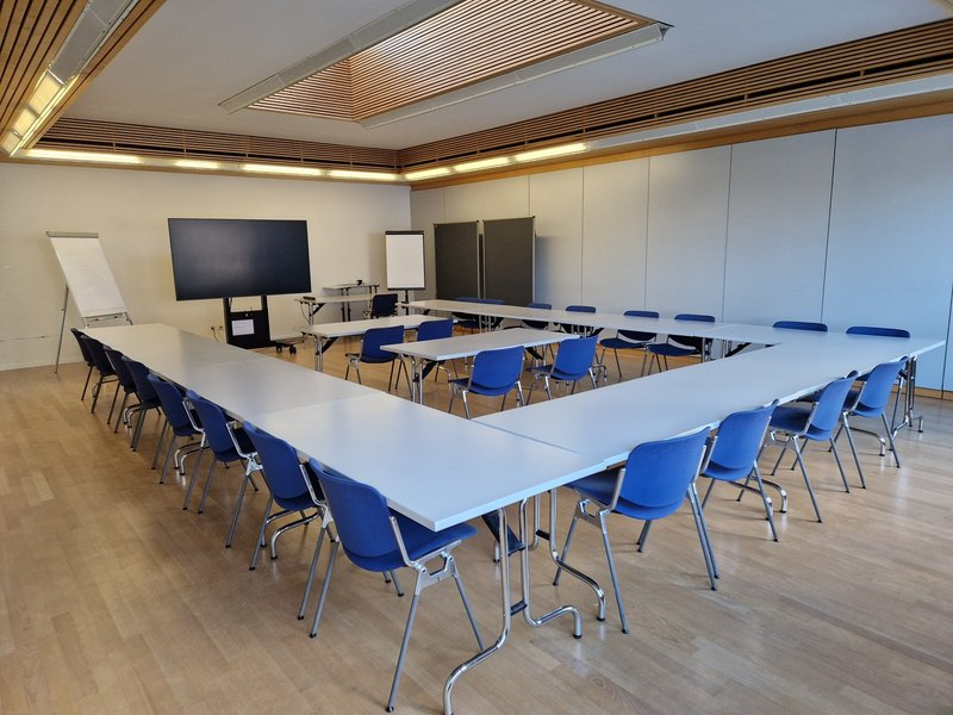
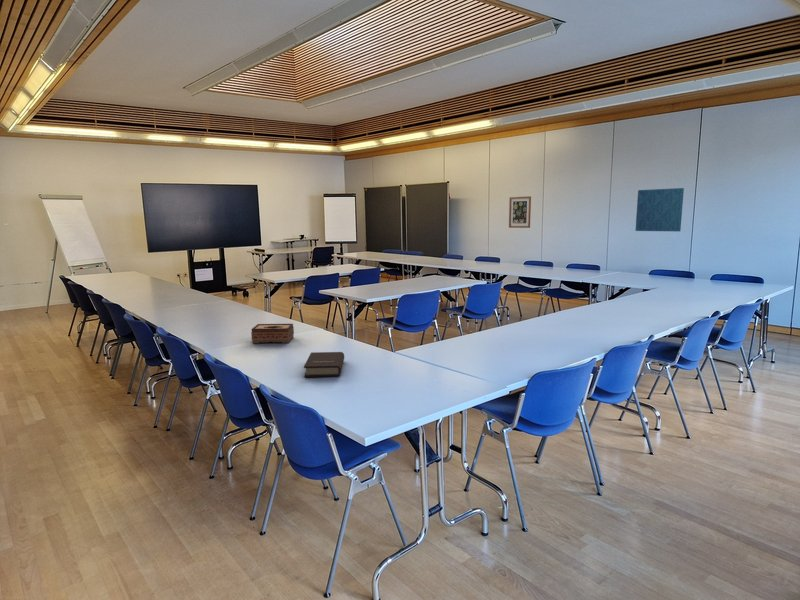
+ tissue box [250,323,295,344]
+ book [303,351,345,378]
+ acoustic panel [634,187,685,233]
+ wall art [508,195,532,229]
